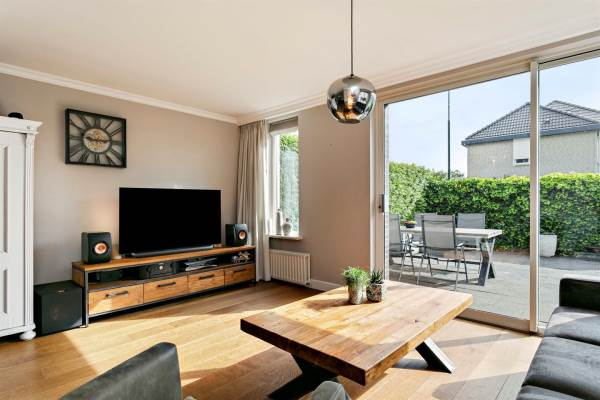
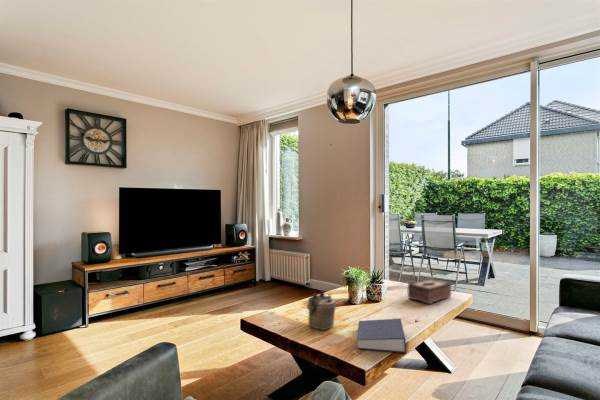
+ teapot [306,289,337,331]
+ book [356,318,407,354]
+ tissue box [407,278,452,305]
